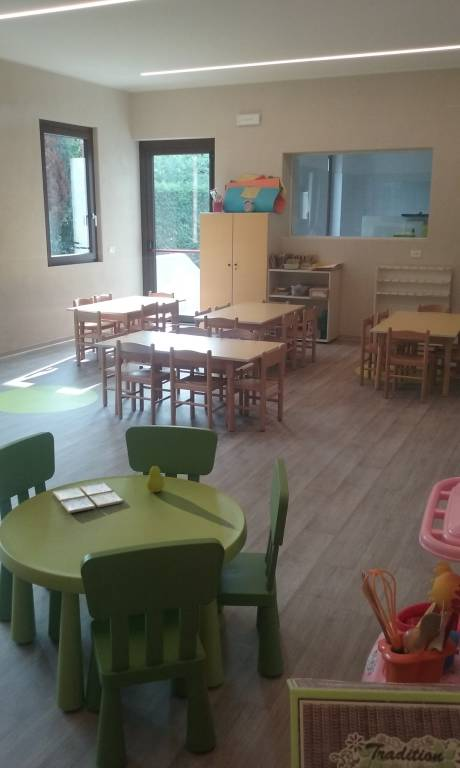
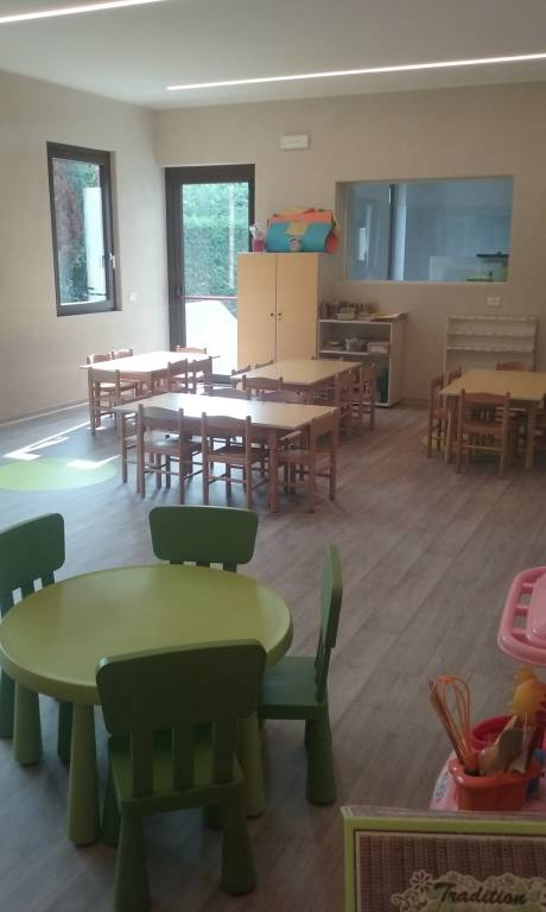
- drink coaster [52,481,124,514]
- fruit [145,462,165,493]
